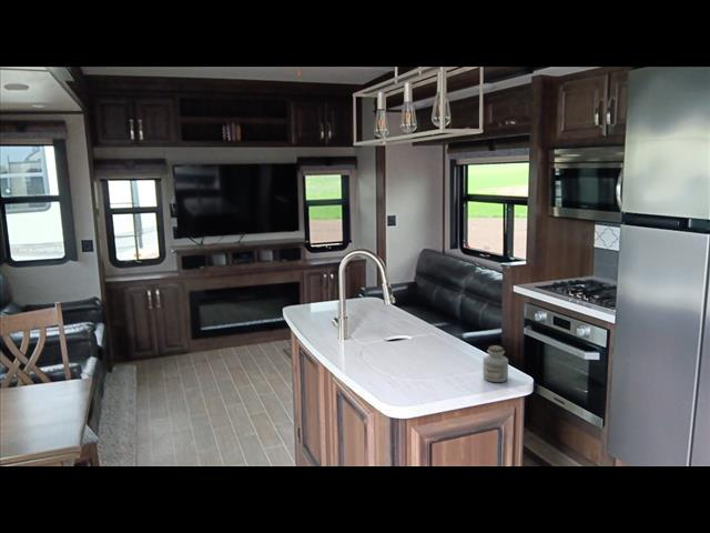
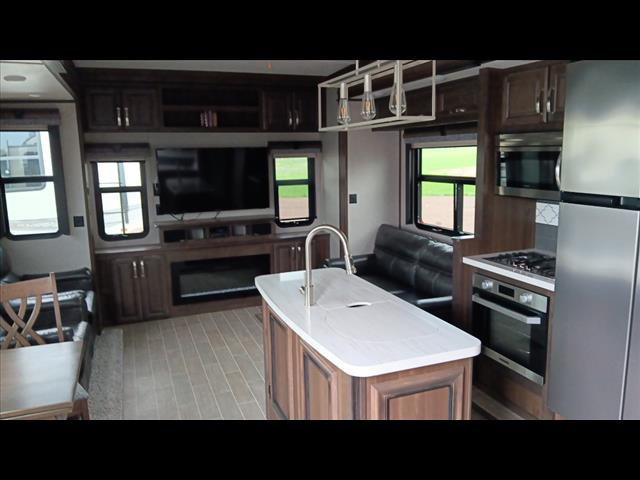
- jar [481,344,509,383]
